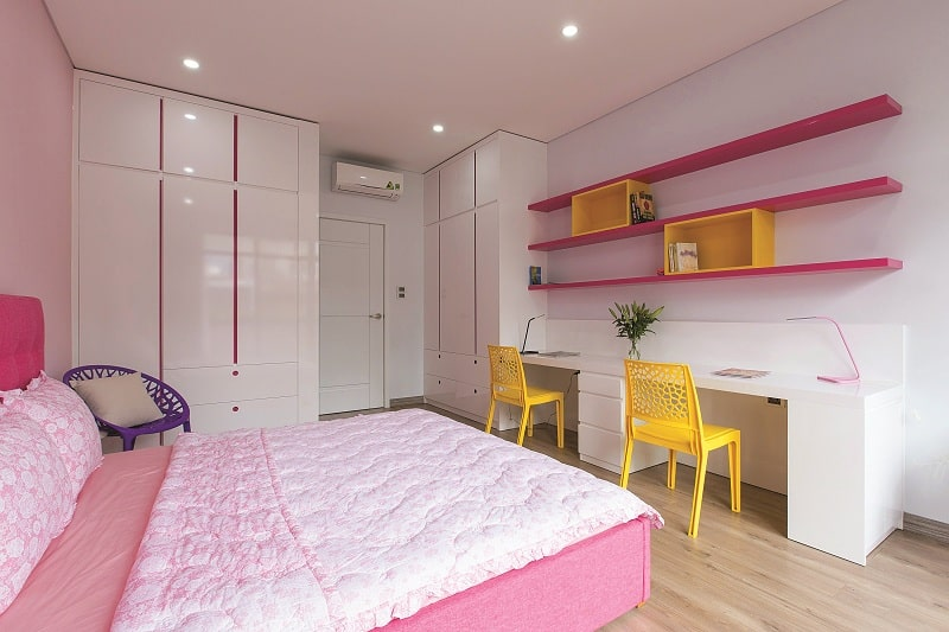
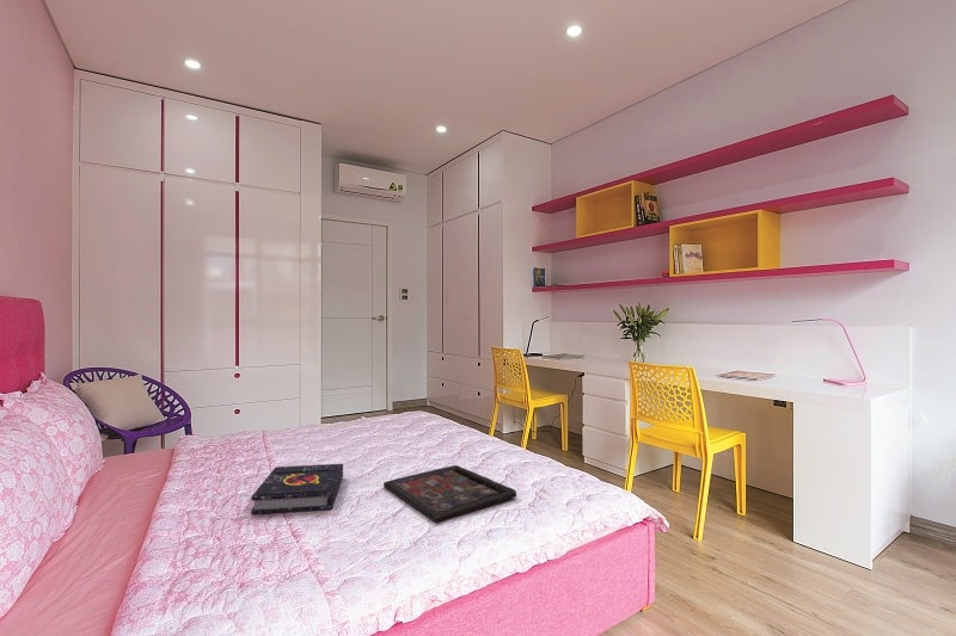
+ decorative tray [382,464,517,524]
+ book [250,463,344,515]
